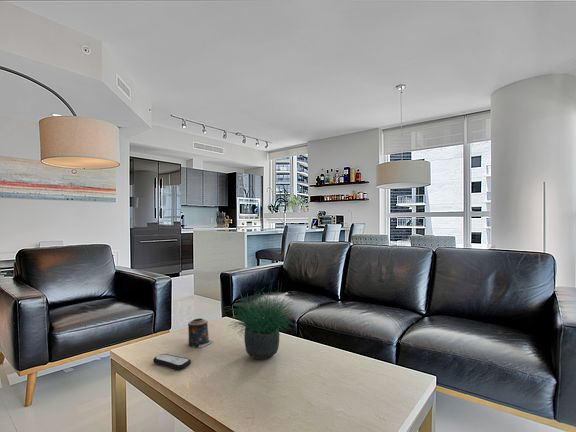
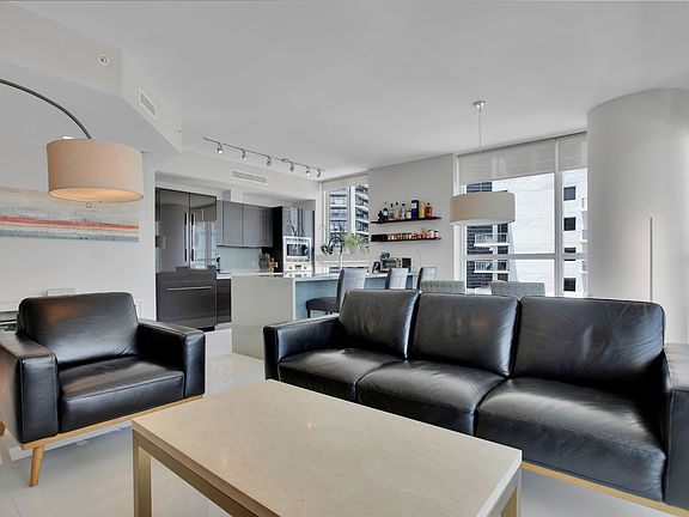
- potted plant [219,278,295,360]
- remote control [153,353,192,371]
- candle [187,317,214,349]
